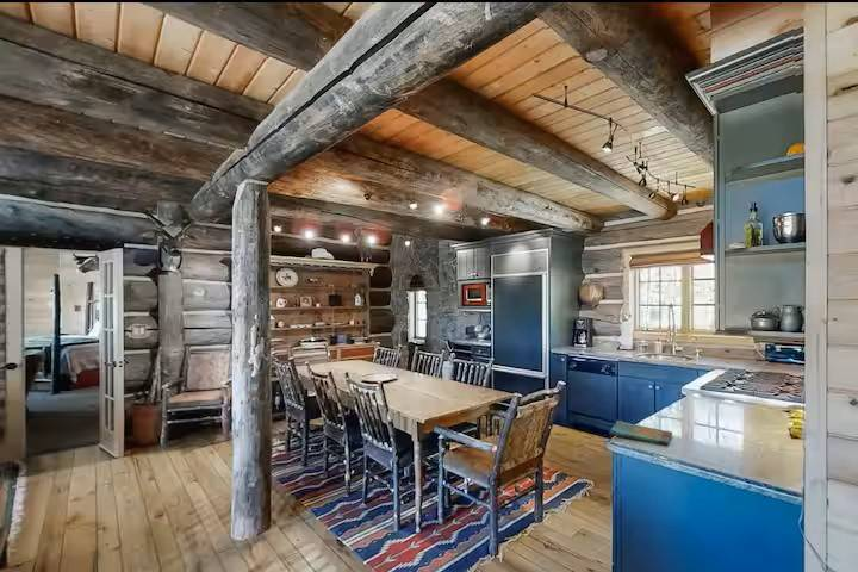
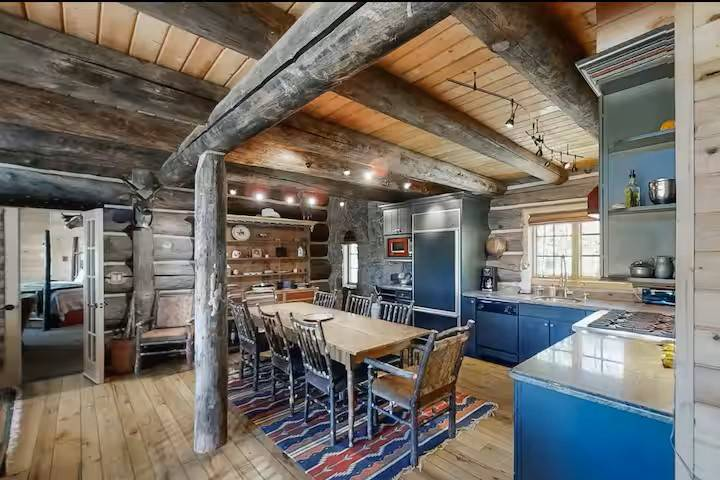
- dish towel [608,419,673,447]
